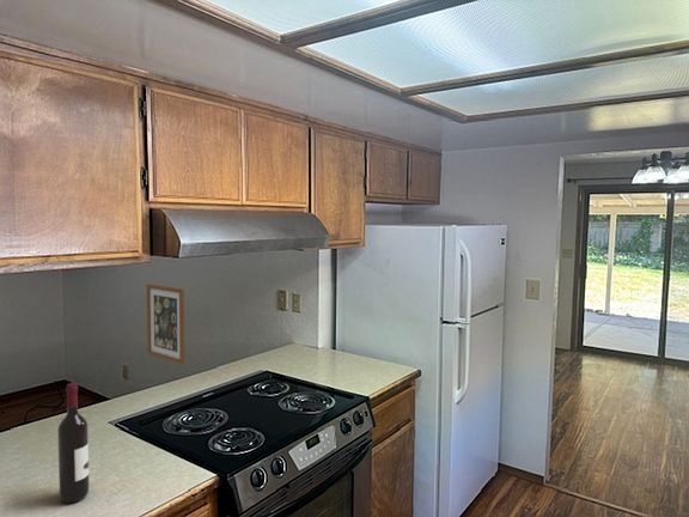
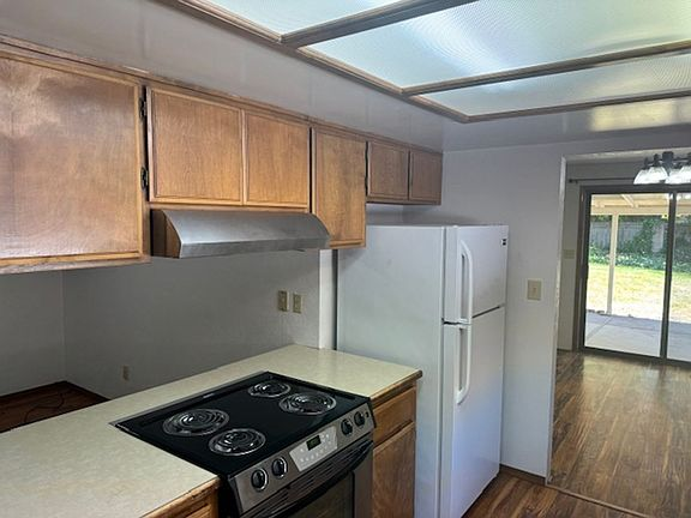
- wall art [145,282,185,366]
- wine bottle [56,382,90,504]
